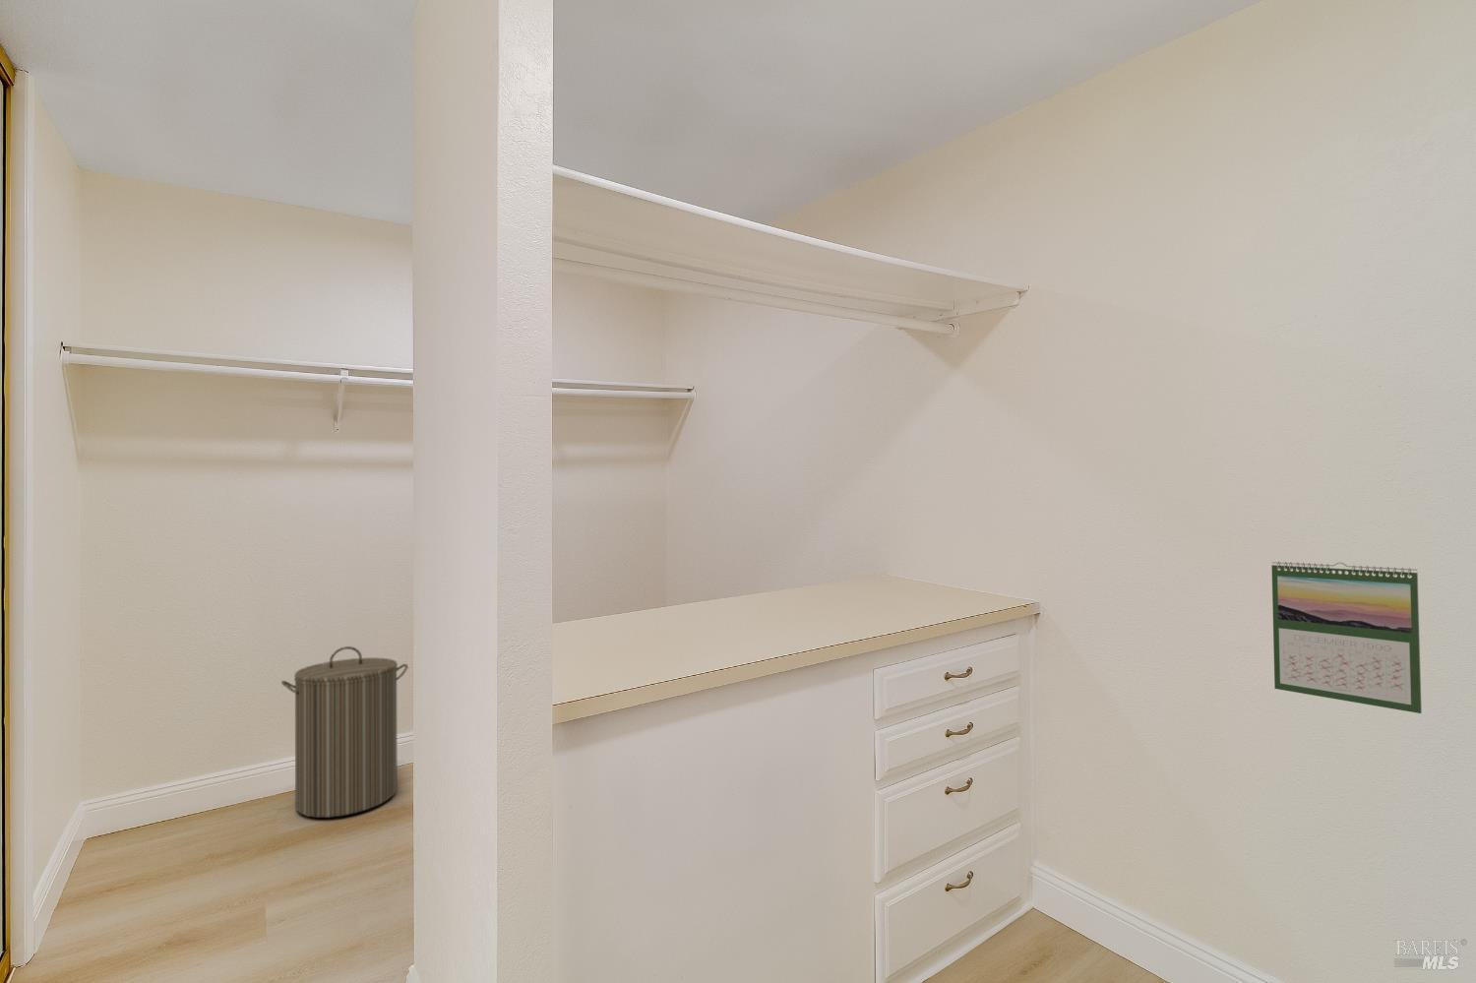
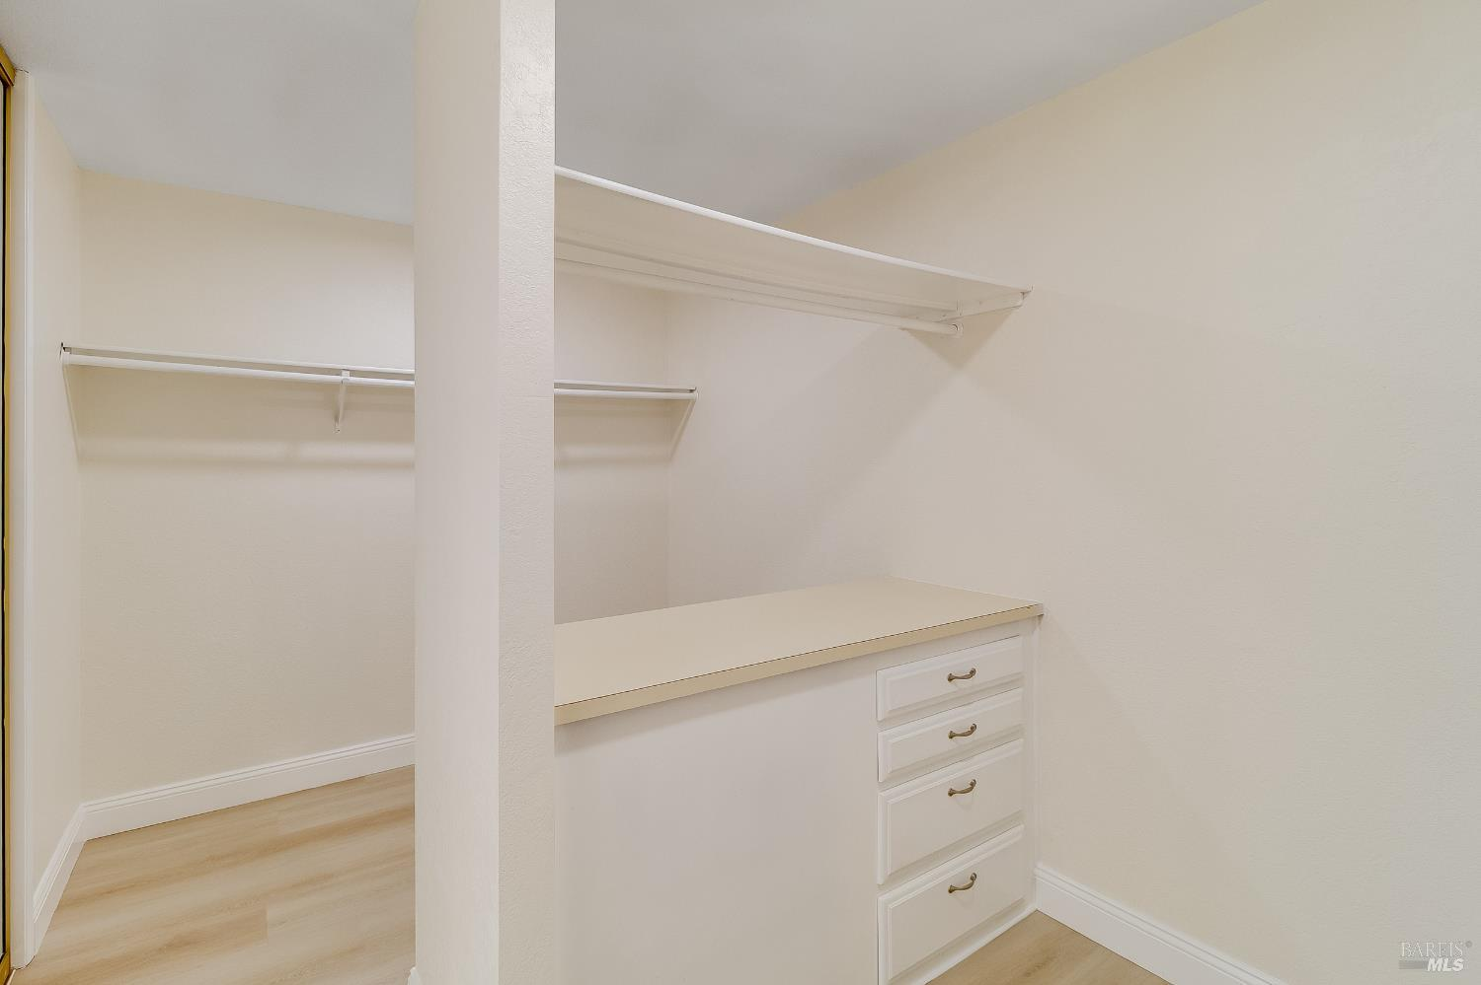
- laundry hamper [281,645,409,818]
- calendar [1270,561,1423,714]
